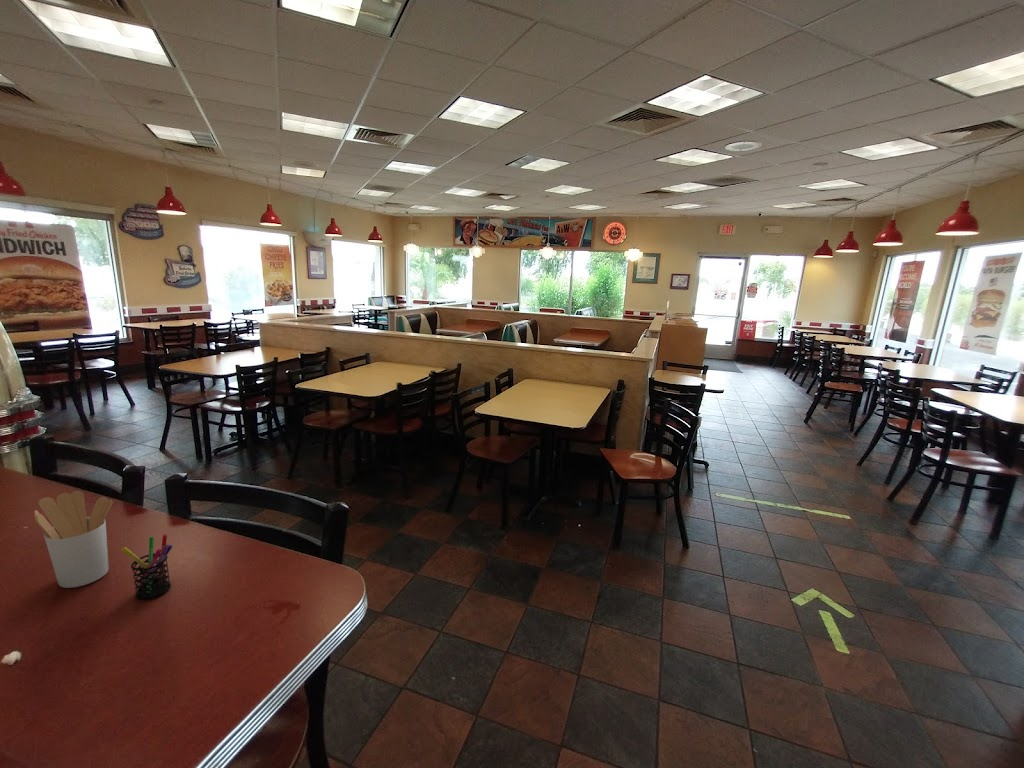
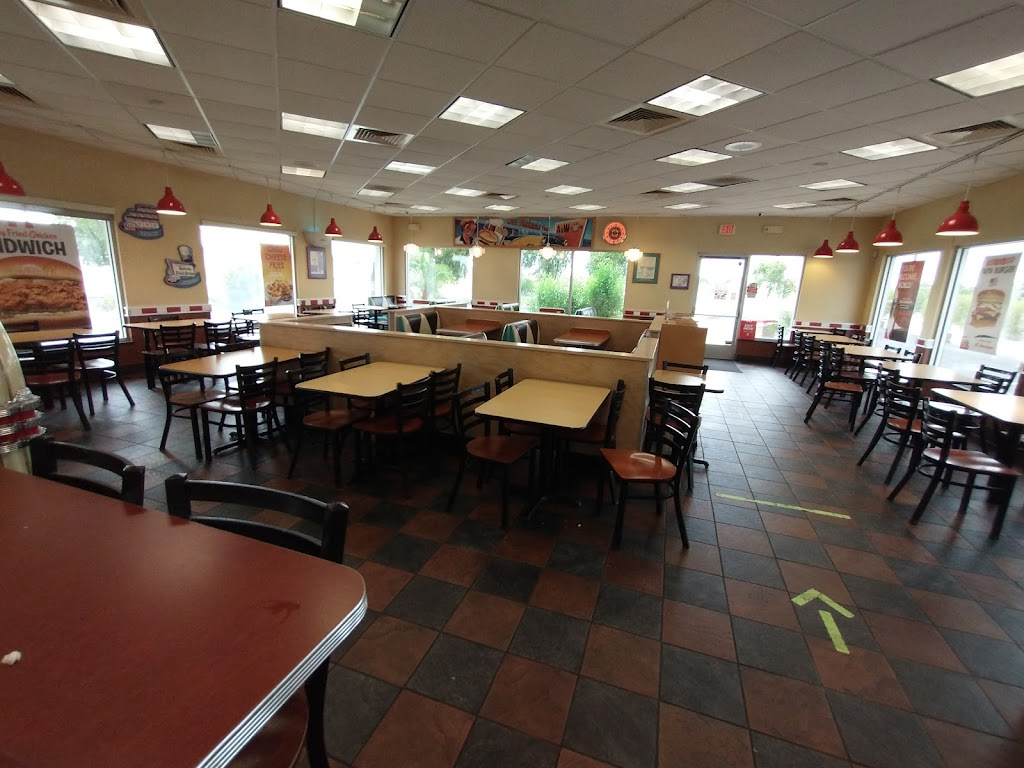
- pen holder [121,533,173,601]
- utensil holder [33,490,113,589]
